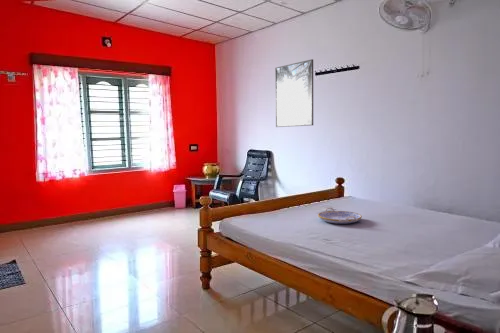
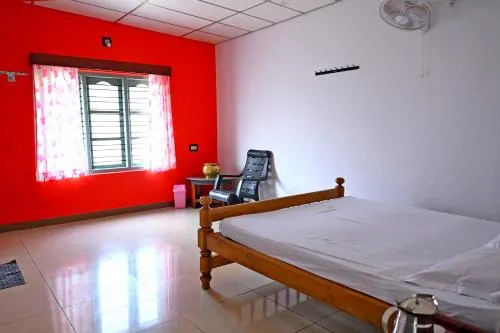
- serving tray [317,207,363,225]
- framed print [274,58,314,128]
